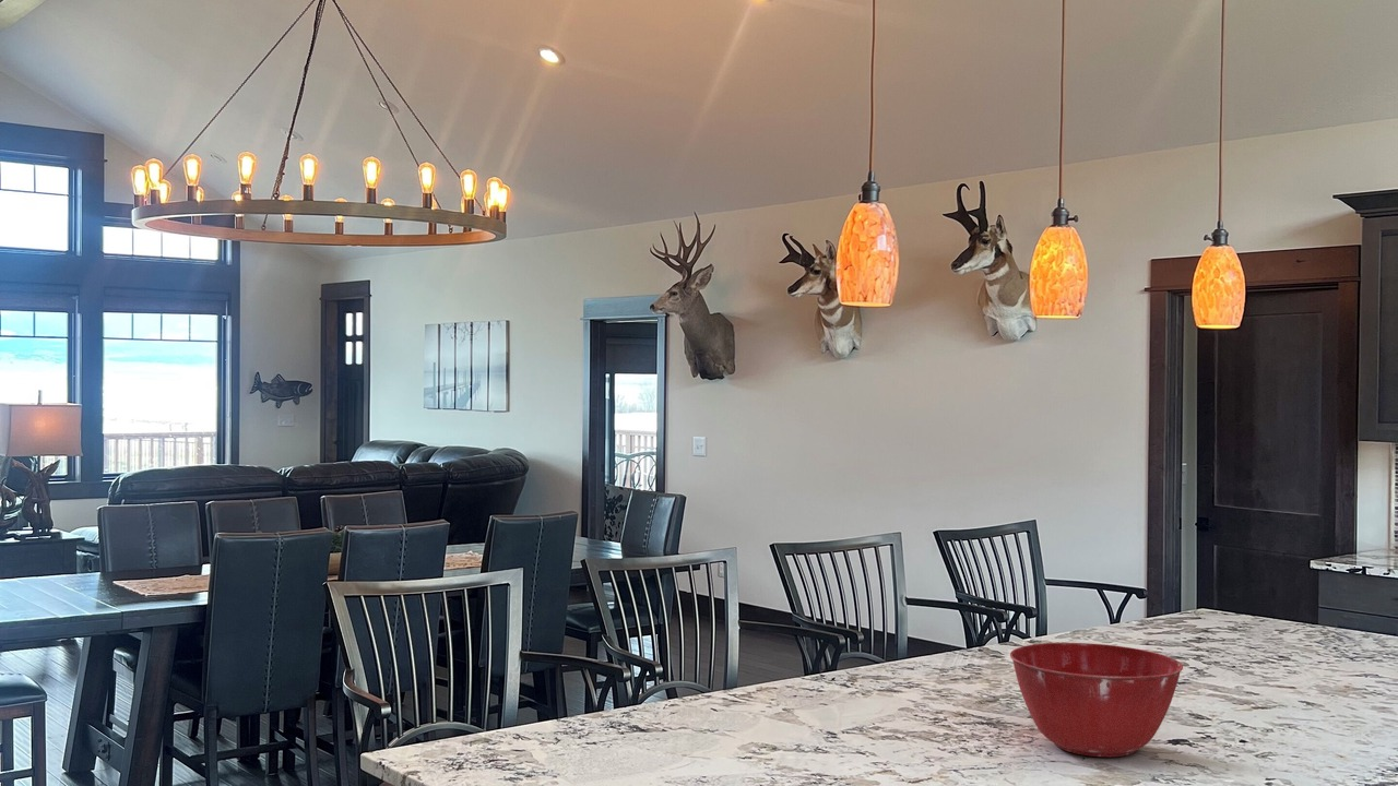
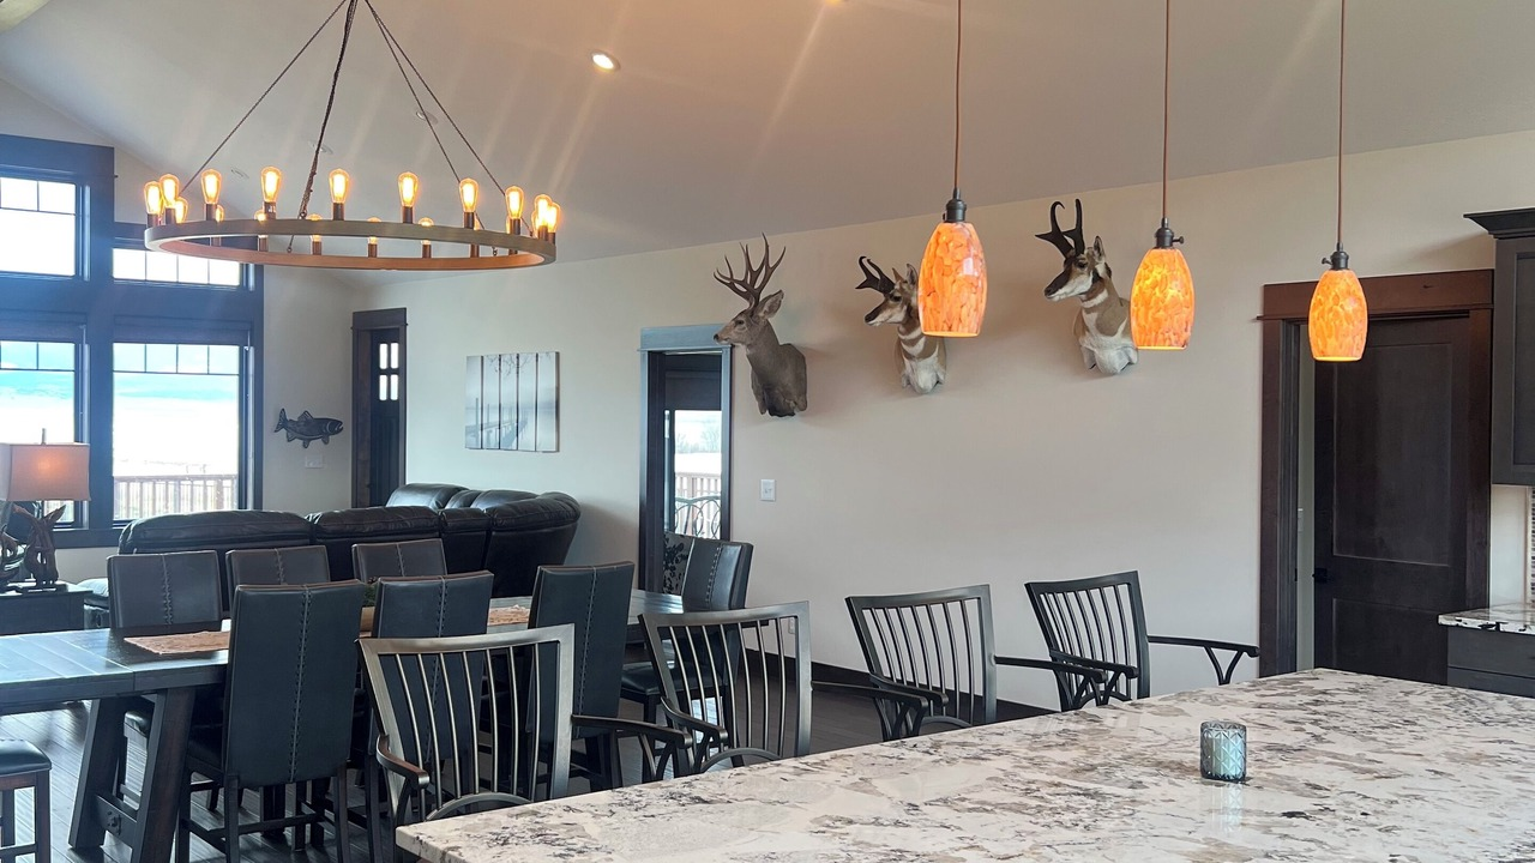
- mixing bowl [1009,642,1184,758]
